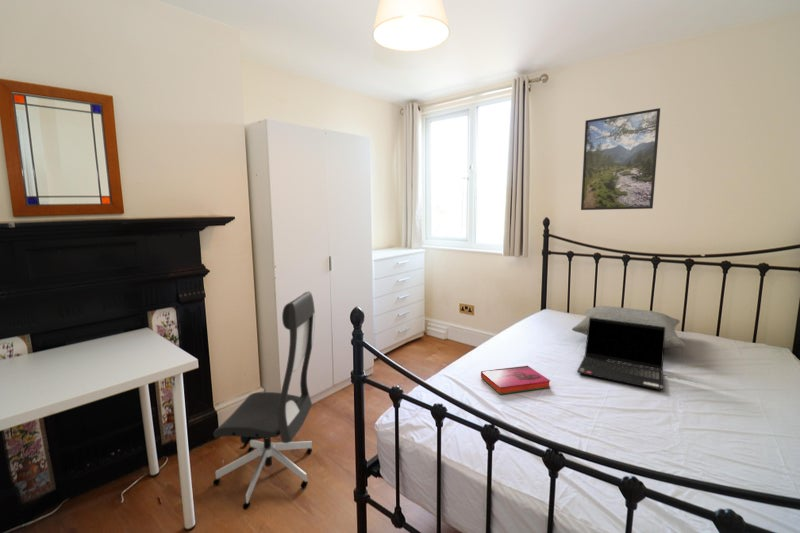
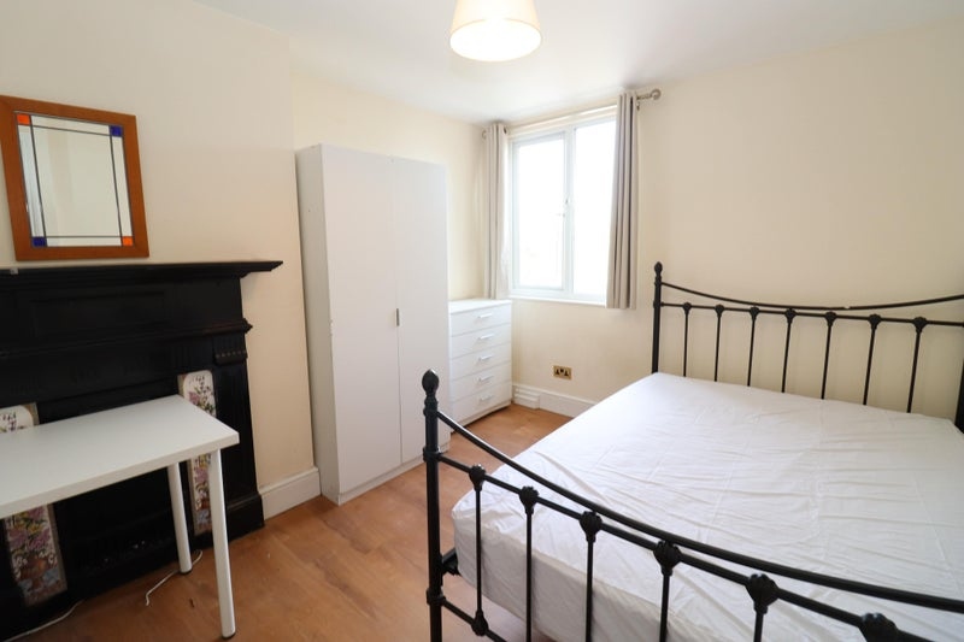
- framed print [580,107,661,211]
- pillow [571,305,686,349]
- laptop computer [576,317,665,391]
- office chair [212,290,316,511]
- hardback book [480,365,551,395]
